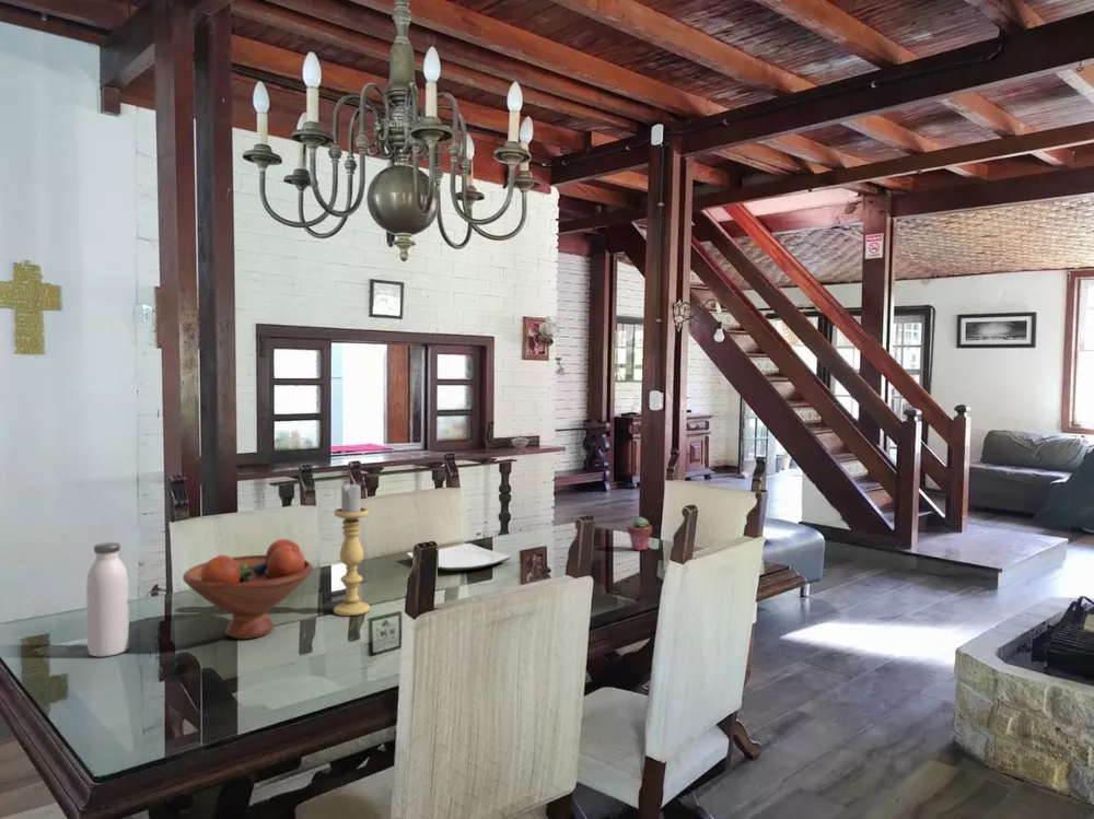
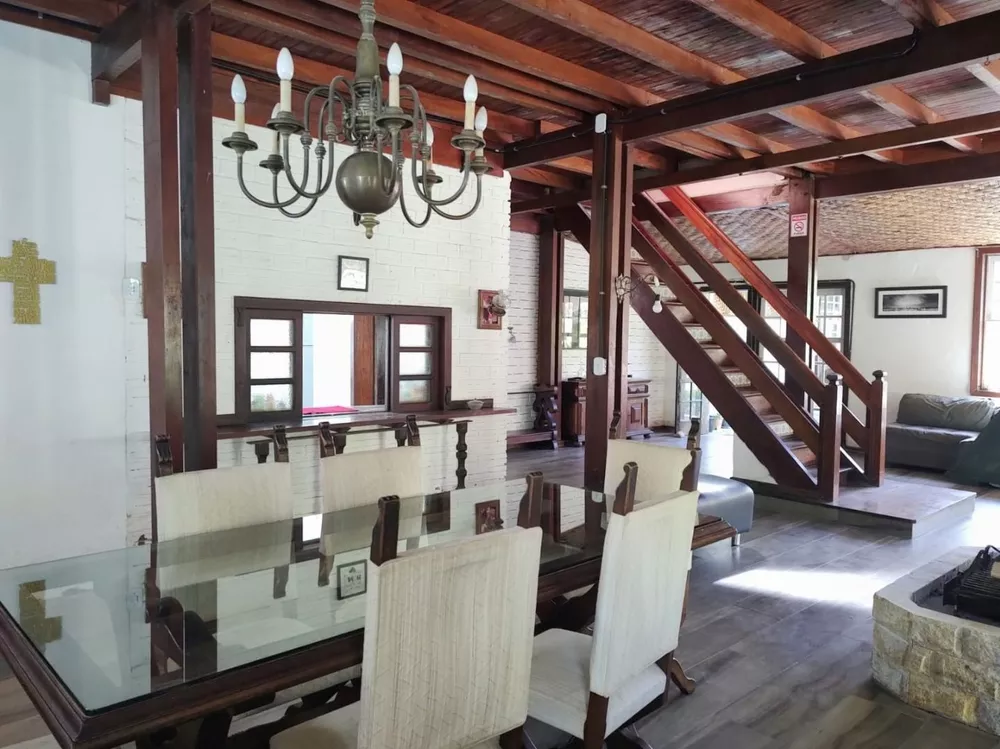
- water bottle [85,541,130,657]
- potted succulent [626,516,653,552]
- fruit bowl [182,538,314,640]
- candle holder [333,481,371,617]
- plate [406,542,513,572]
